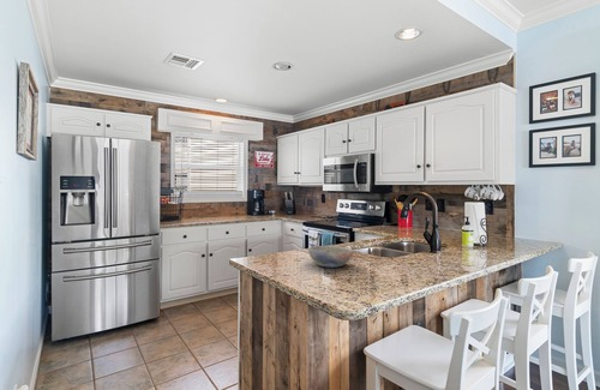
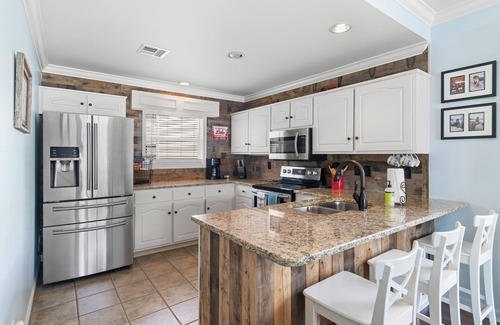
- bowl [307,245,354,269]
